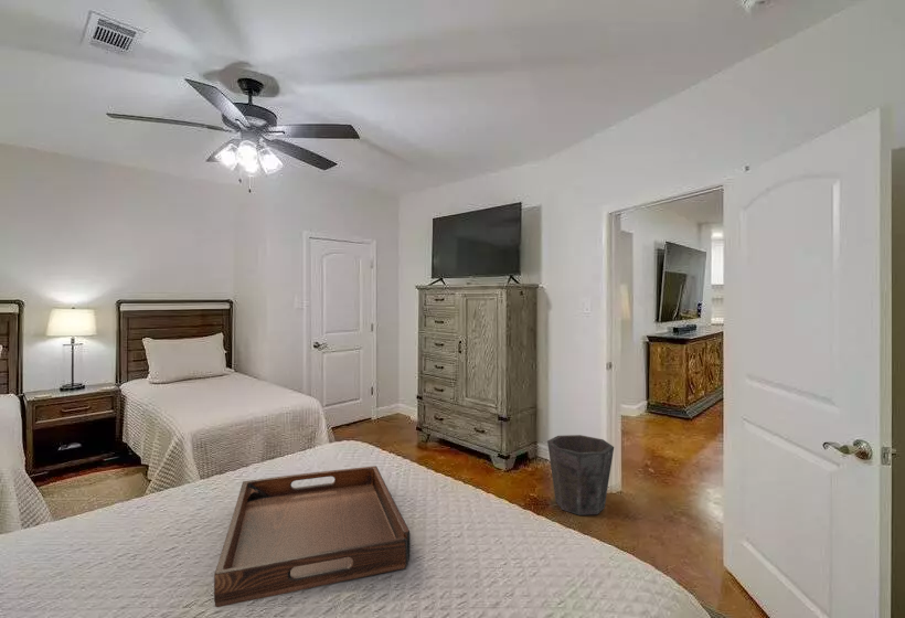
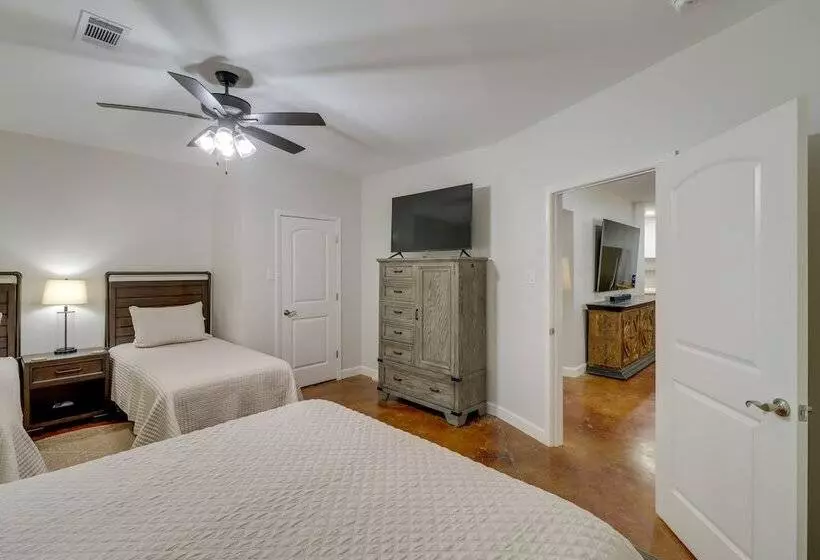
- waste bin [546,434,615,516]
- serving tray [213,465,412,608]
